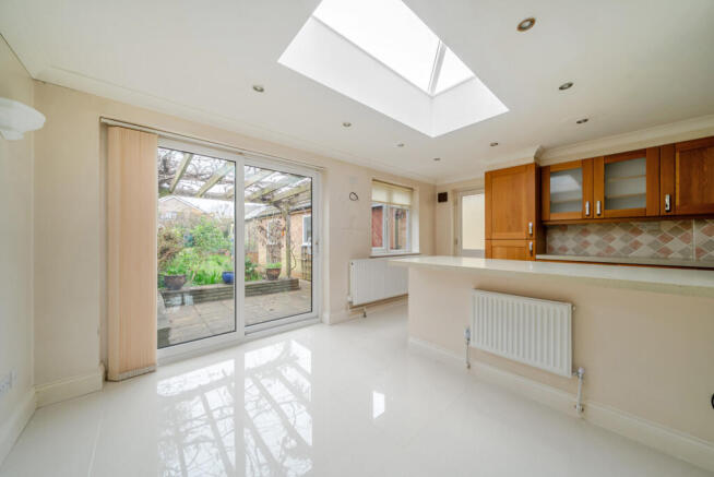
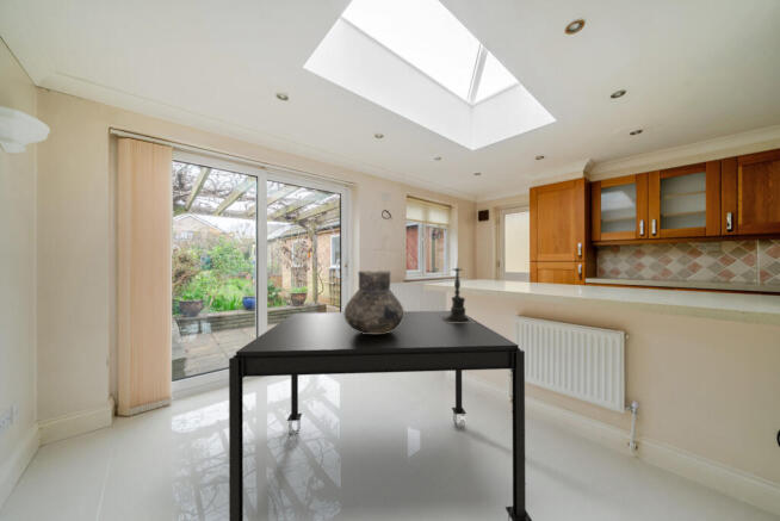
+ dining table [228,310,533,521]
+ candle holder [440,260,475,323]
+ vase [343,269,404,334]
